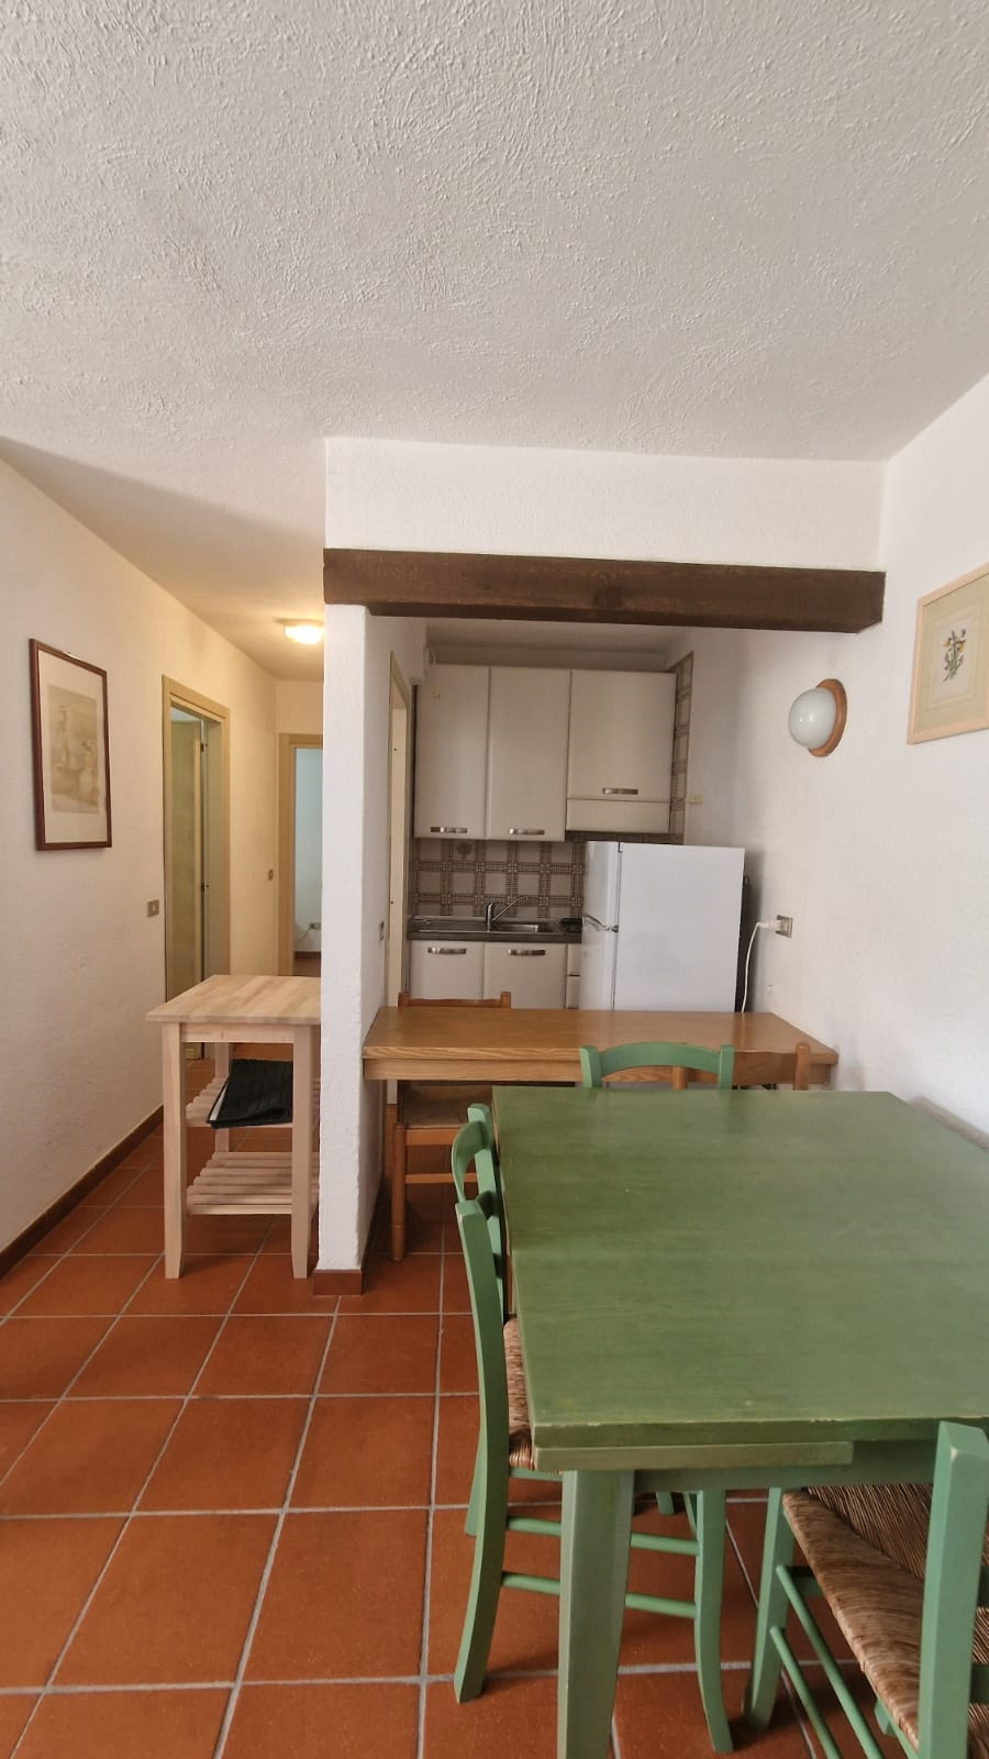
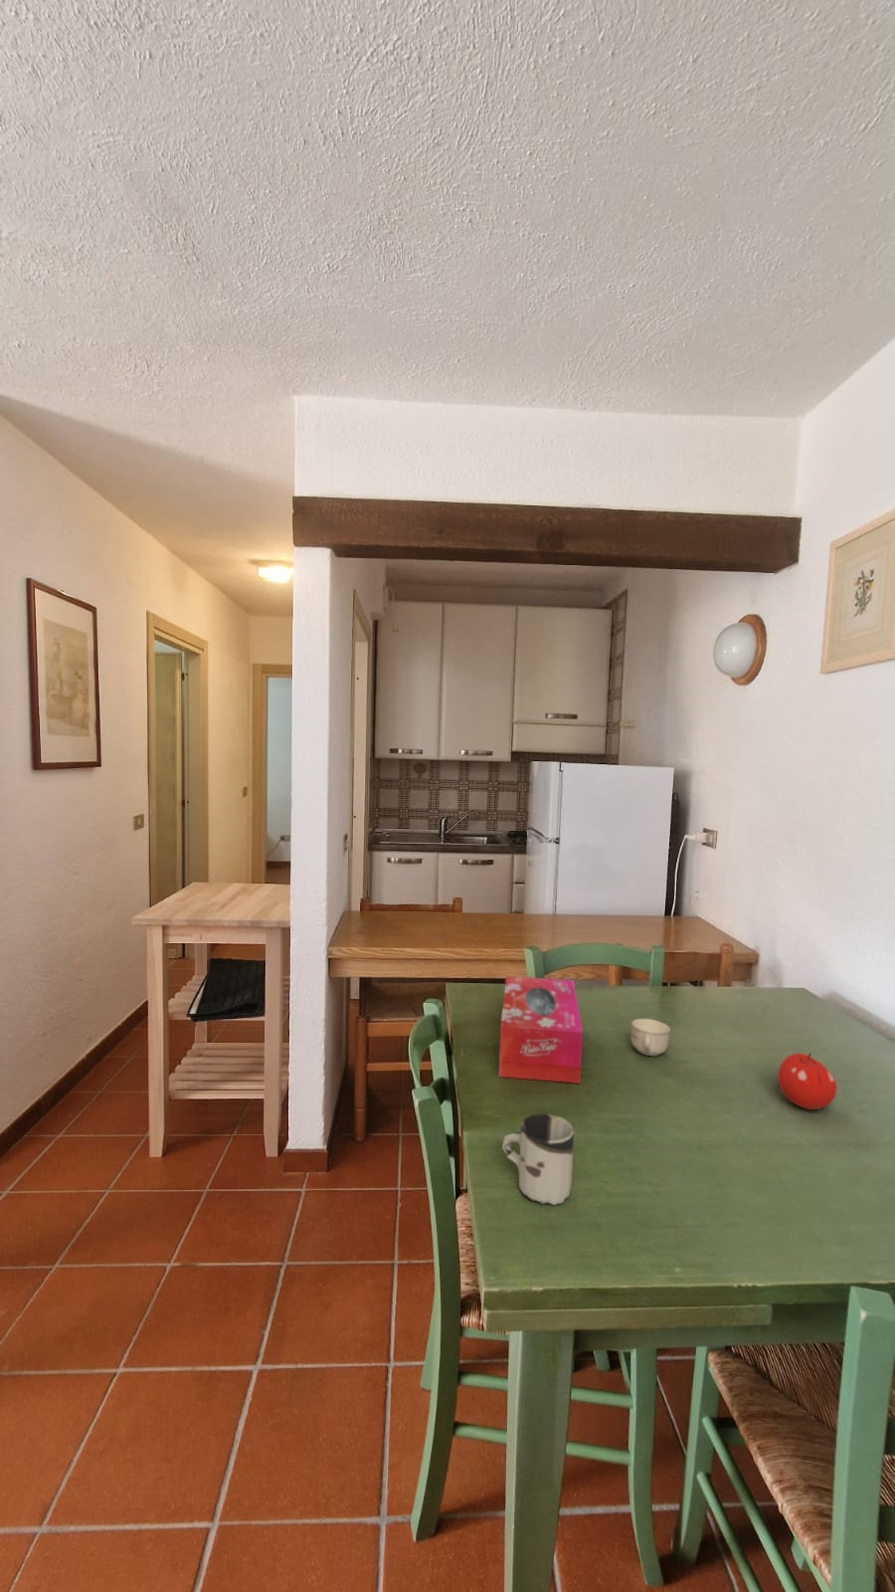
+ tissue box [498,975,584,1085]
+ fruit [777,1052,837,1111]
+ cup [631,1018,671,1056]
+ cup [502,1112,575,1206]
